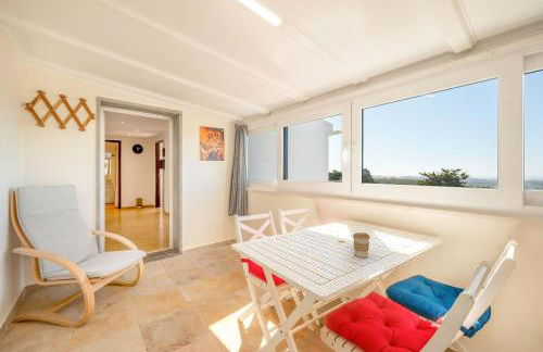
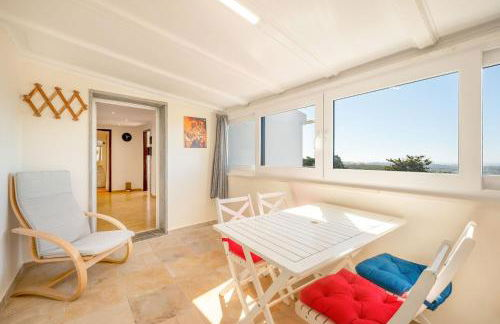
- coffee cup [352,231,371,259]
